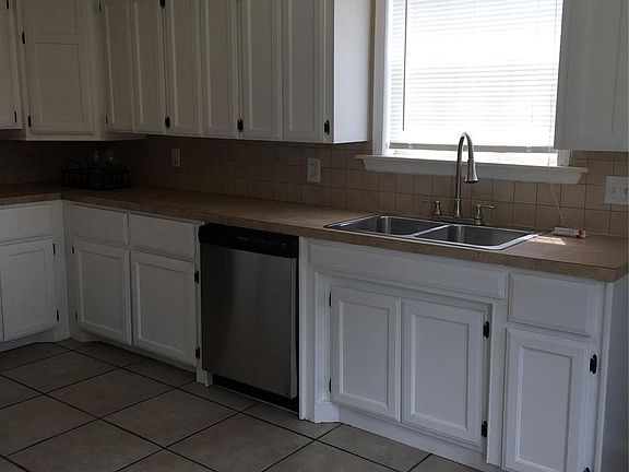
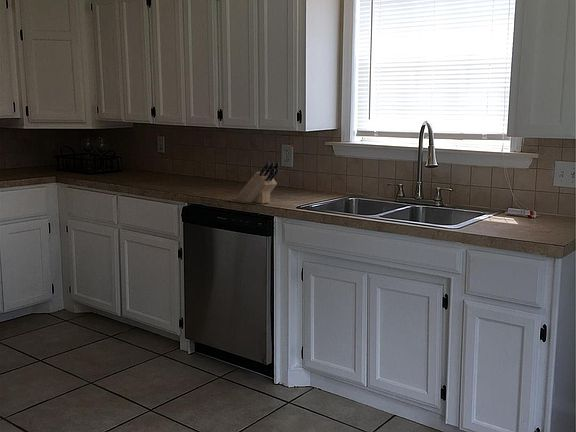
+ knife block [234,161,280,205]
